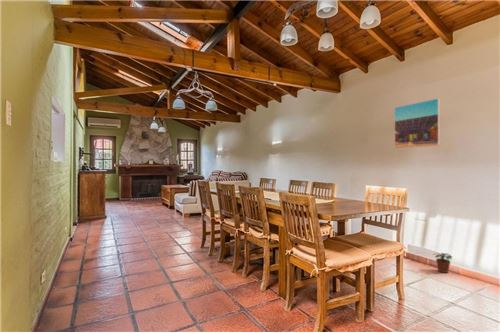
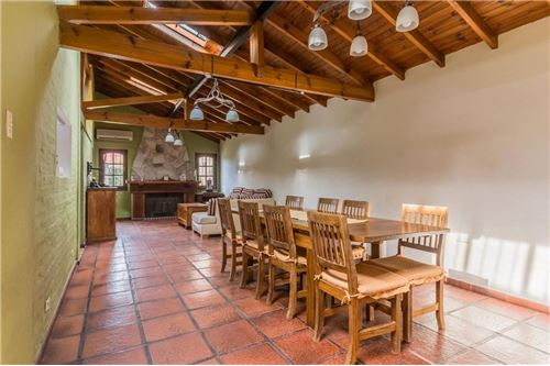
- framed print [393,97,441,150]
- potted plant [432,252,454,274]
